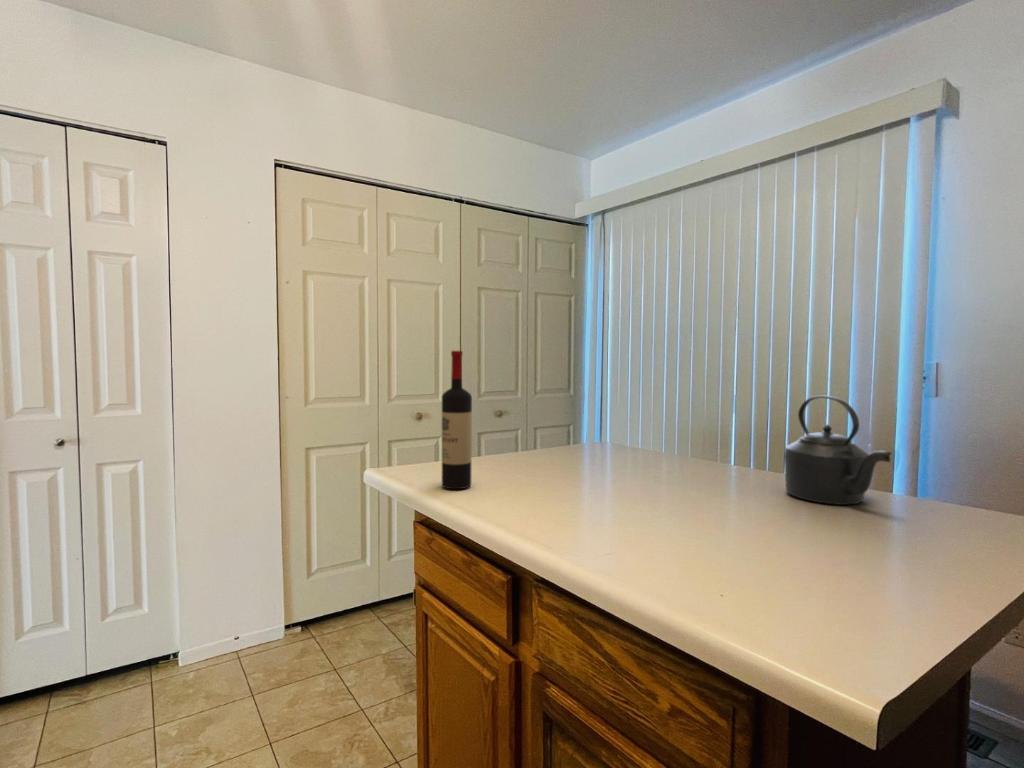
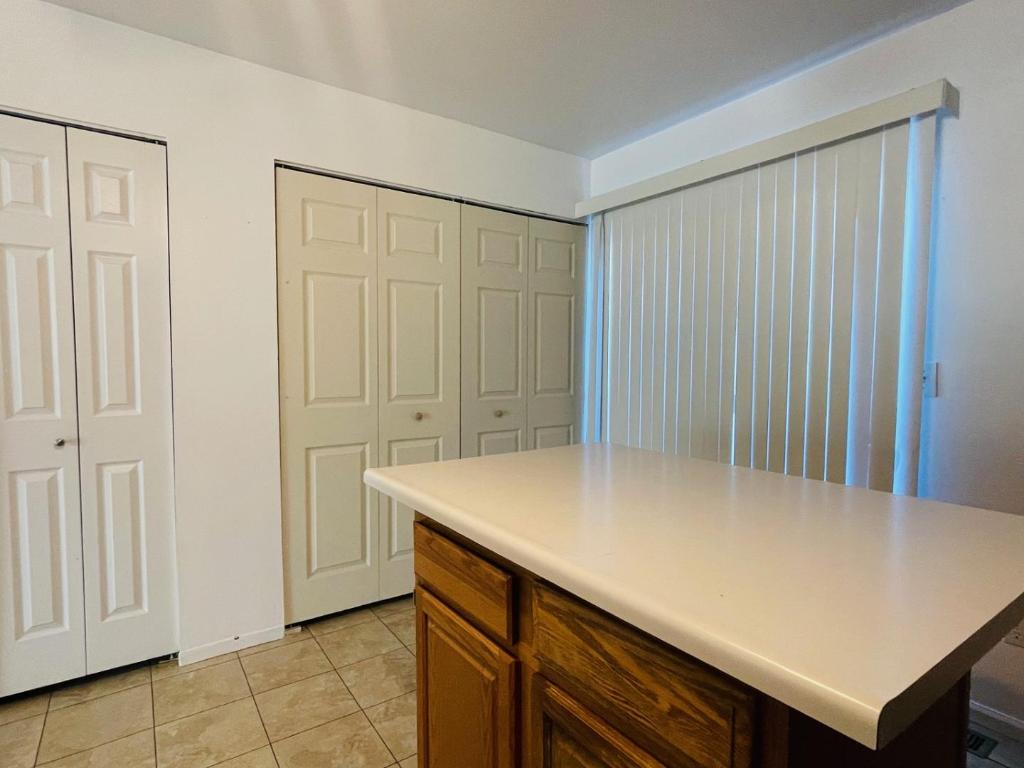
- kettle [783,395,892,506]
- wine bottle [441,350,473,490]
